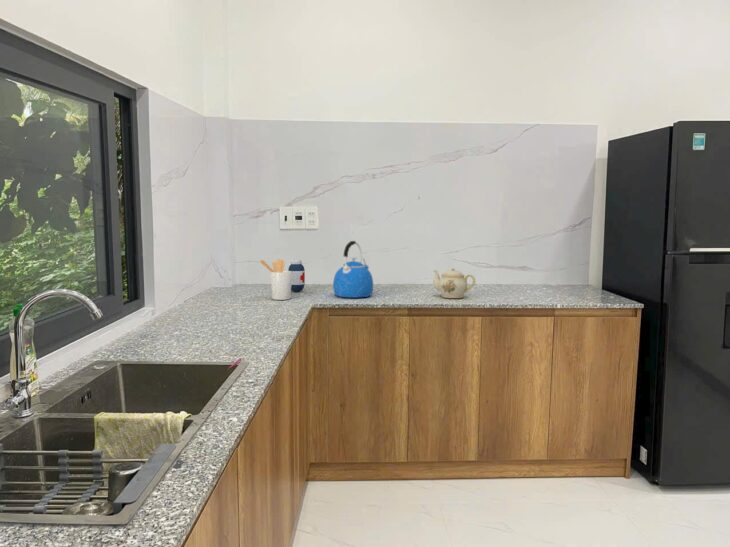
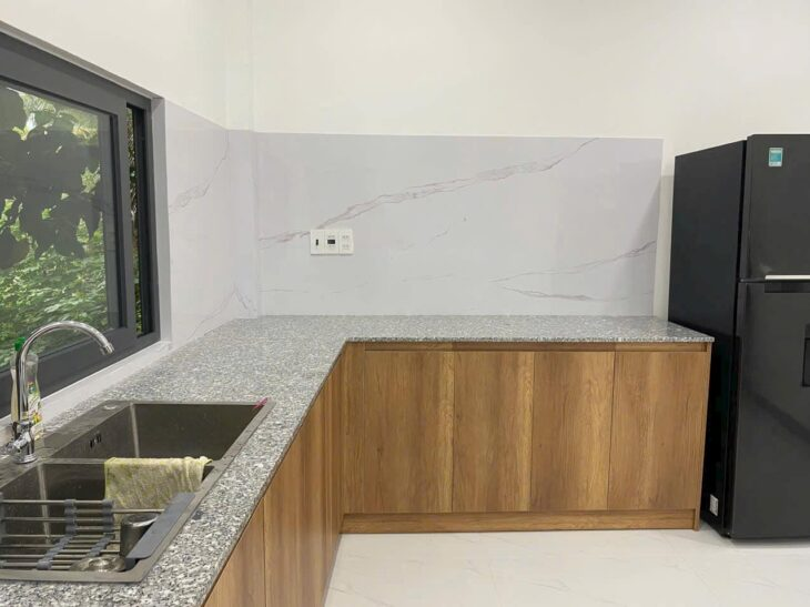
- utensil holder [258,258,292,301]
- teapot [432,267,476,299]
- kettle [332,240,374,298]
- medicine bottle [287,259,306,292]
